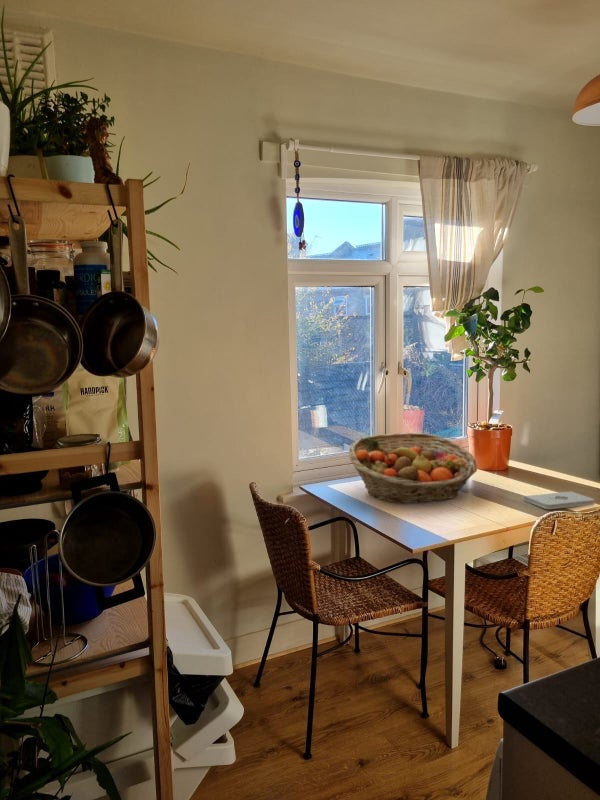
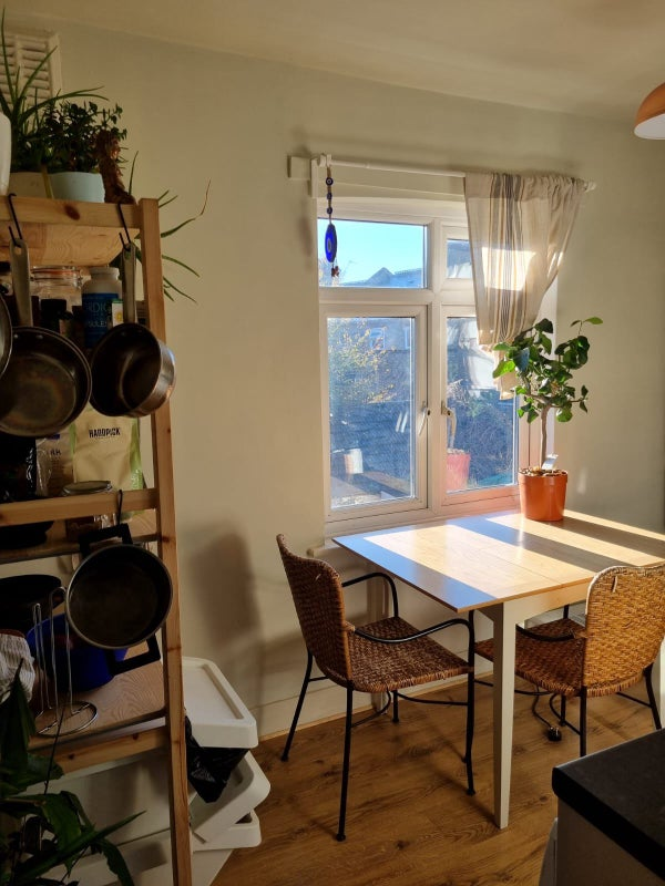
- fruit basket [348,432,478,504]
- notepad [523,490,595,510]
